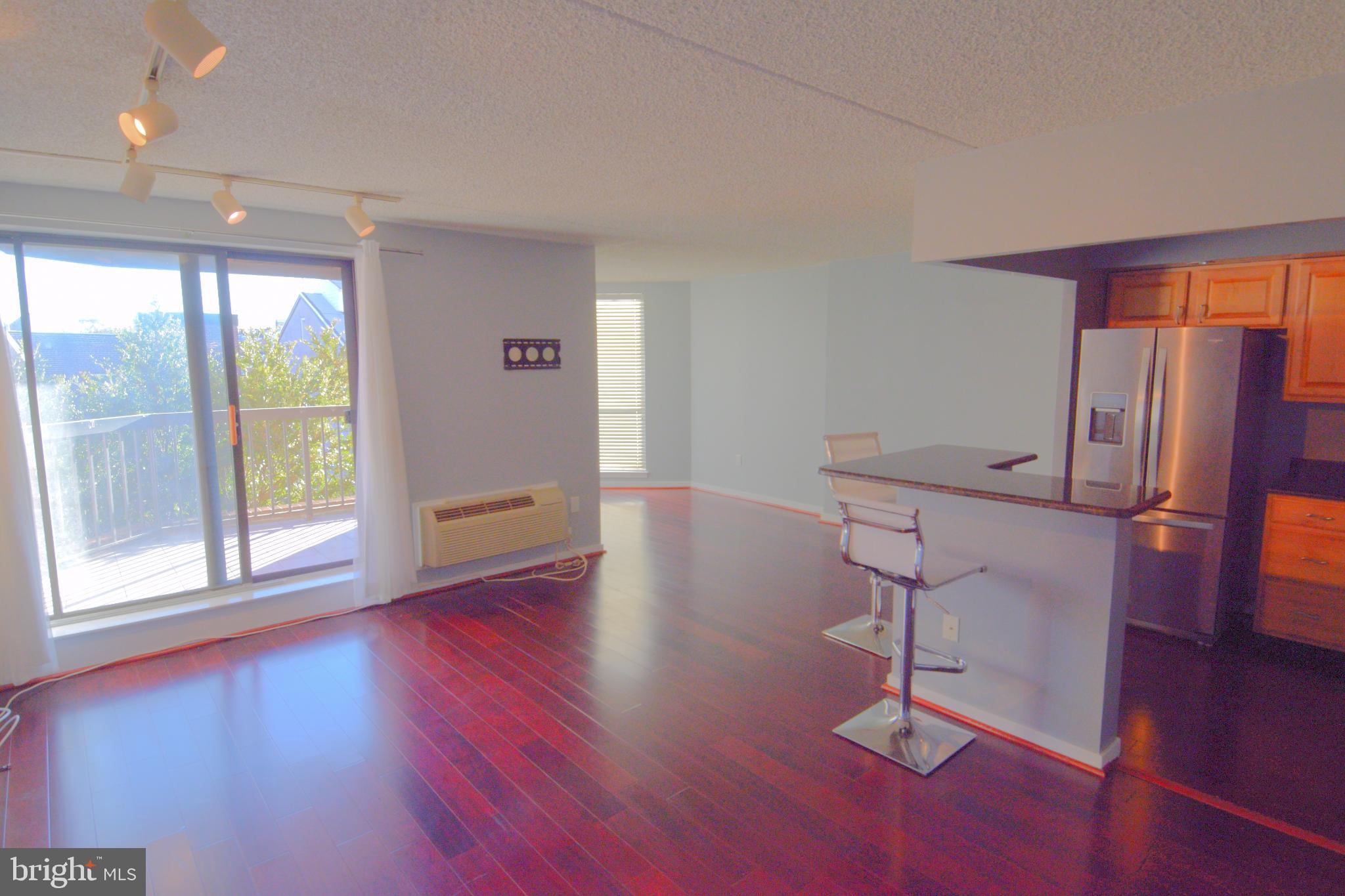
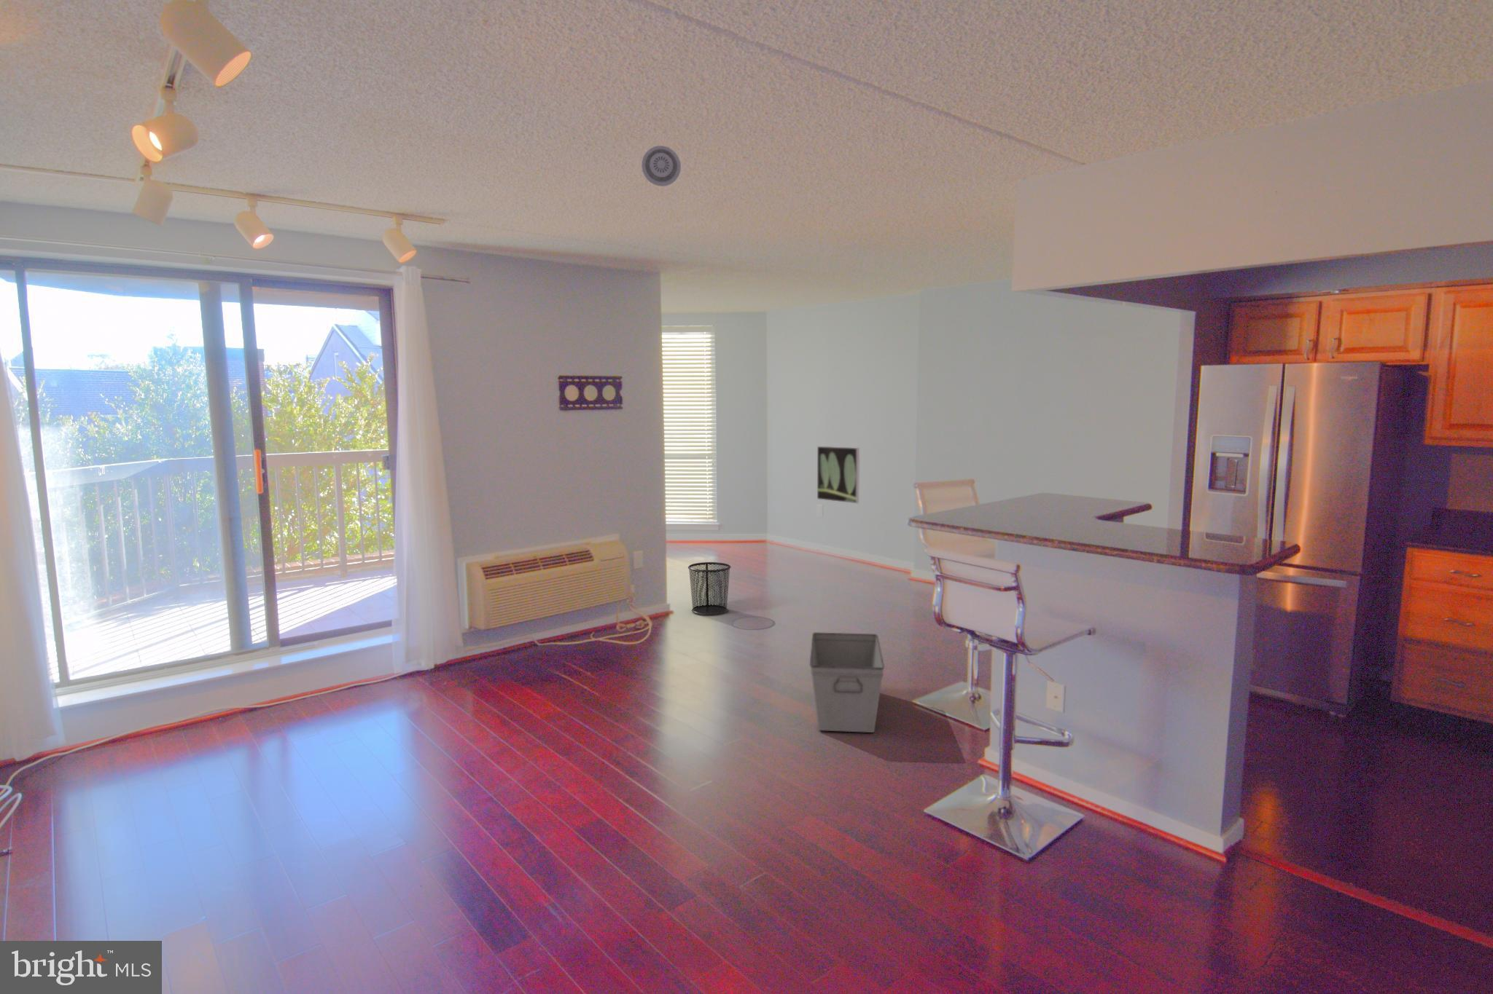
+ storage bin [809,632,885,733]
+ smoke detector [640,145,682,187]
+ trash can [687,561,732,616]
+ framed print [817,446,860,504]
